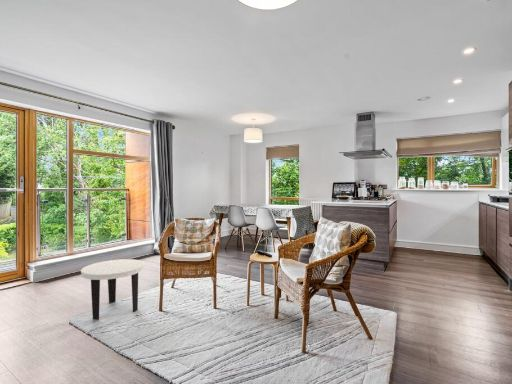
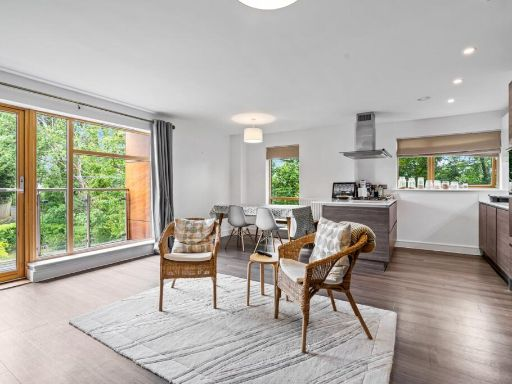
- side table [80,258,145,321]
